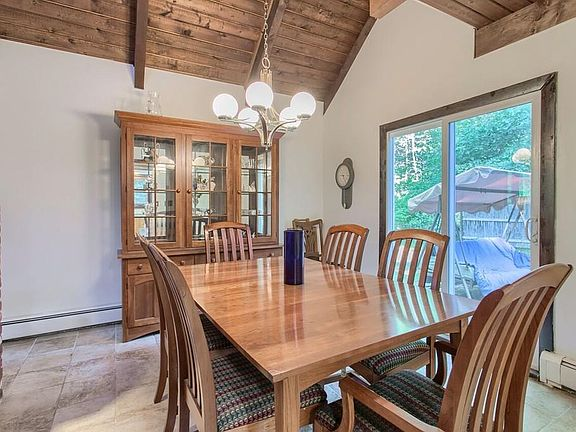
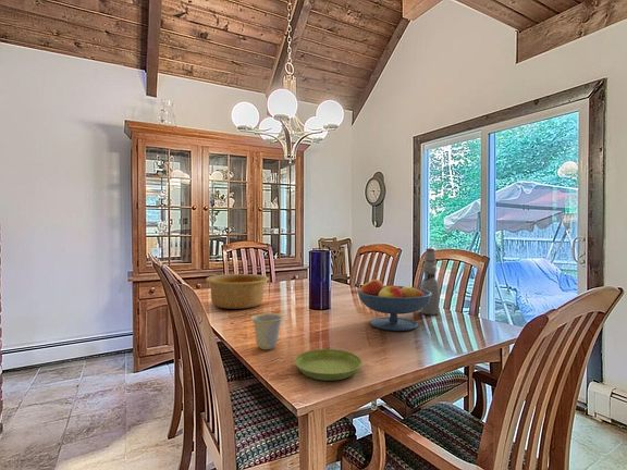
+ bottle [419,247,440,316]
+ bowl [205,273,270,310]
+ fruit bowl [356,279,432,332]
+ saucer [294,348,362,382]
+ cup [249,312,284,350]
